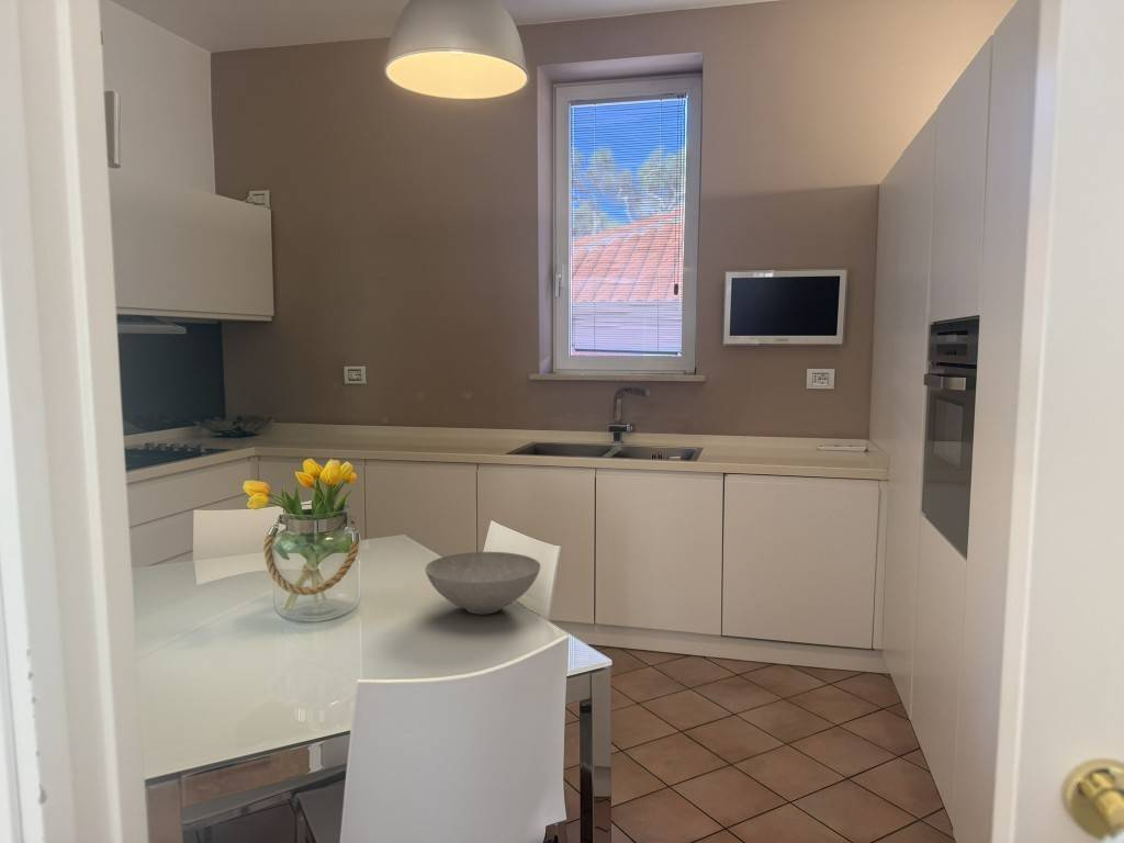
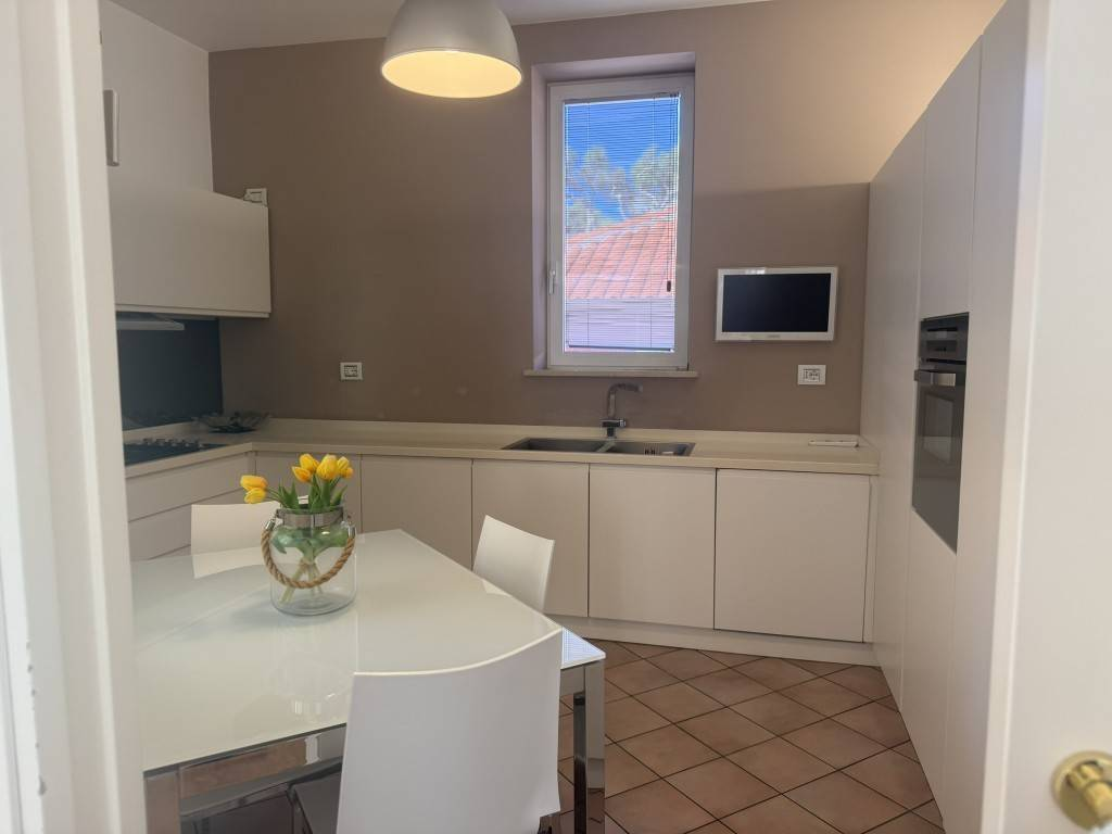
- bowl [424,551,541,615]
